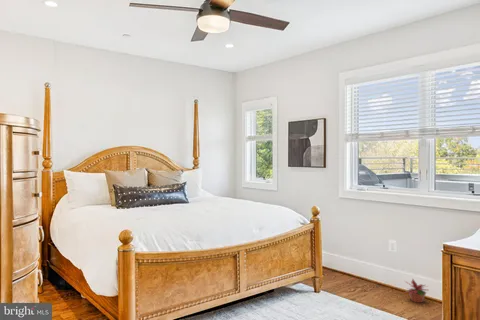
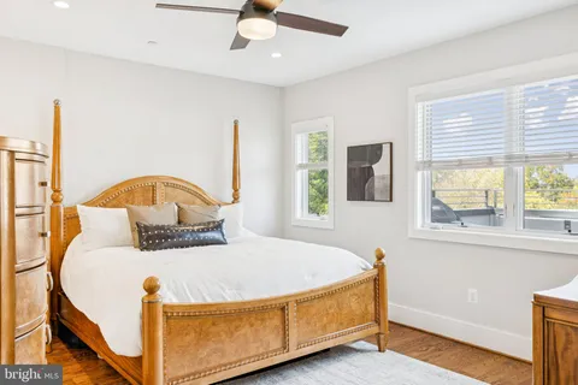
- potted plant [404,278,428,304]
